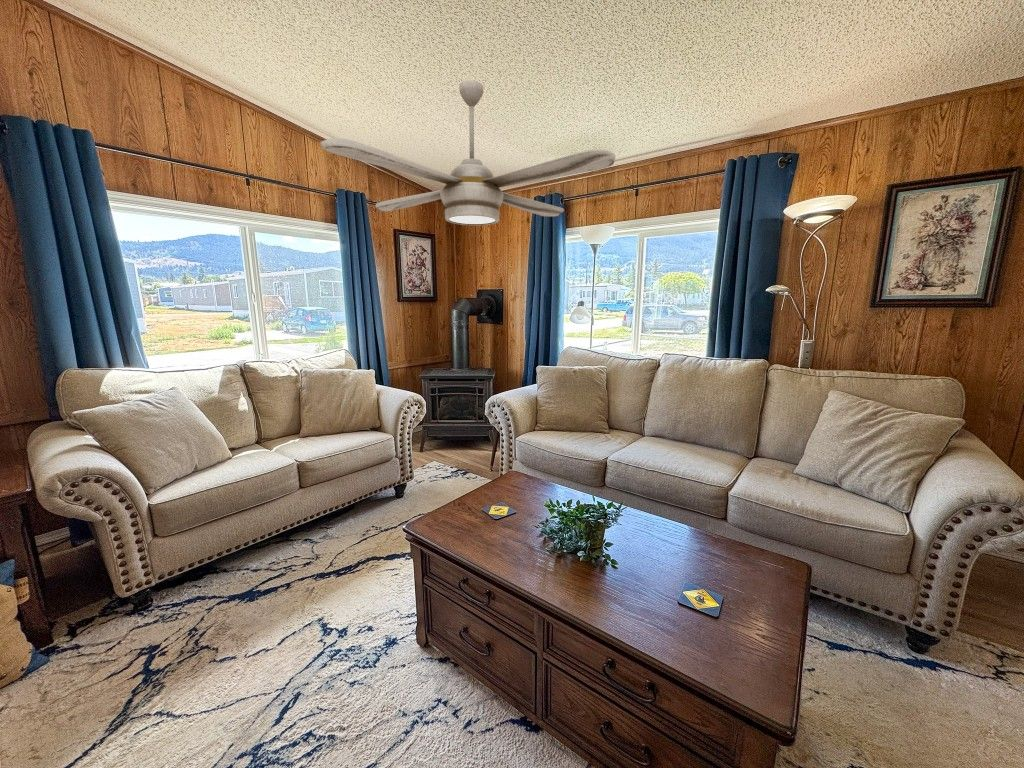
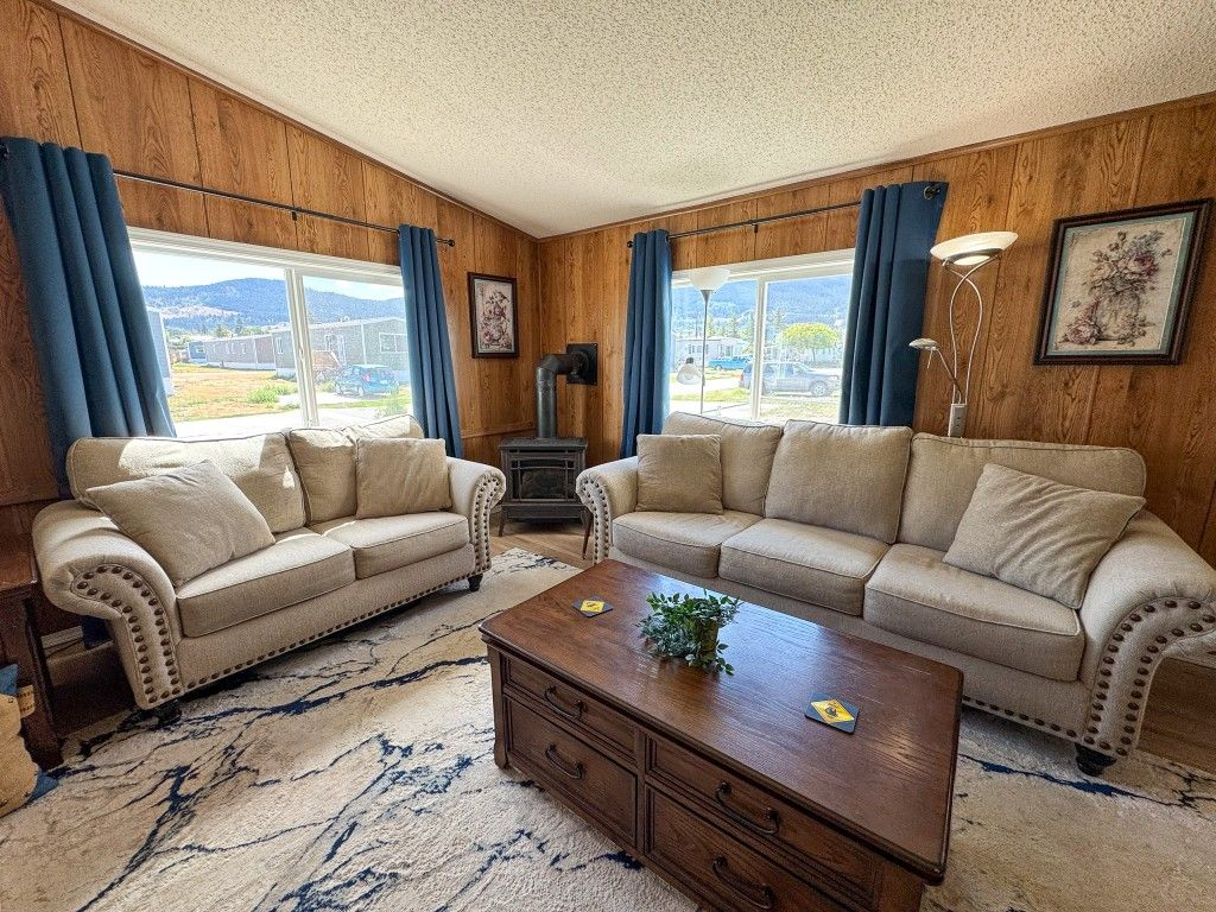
- ceiling fan [319,79,616,226]
